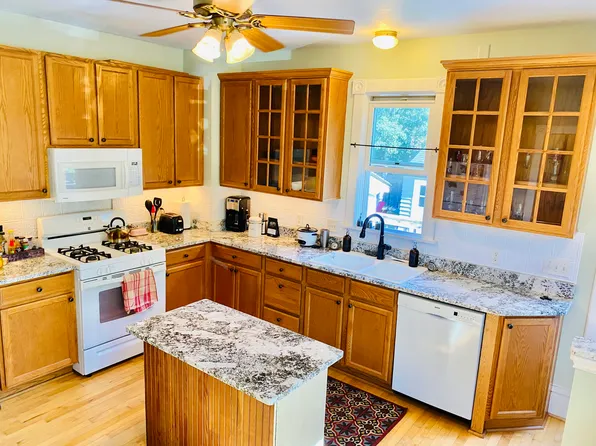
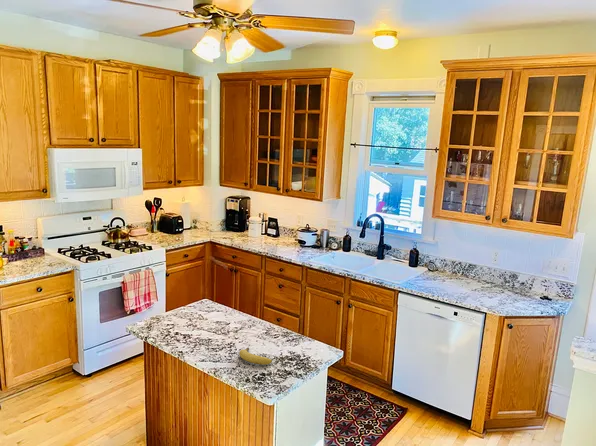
+ fruit [238,347,273,366]
